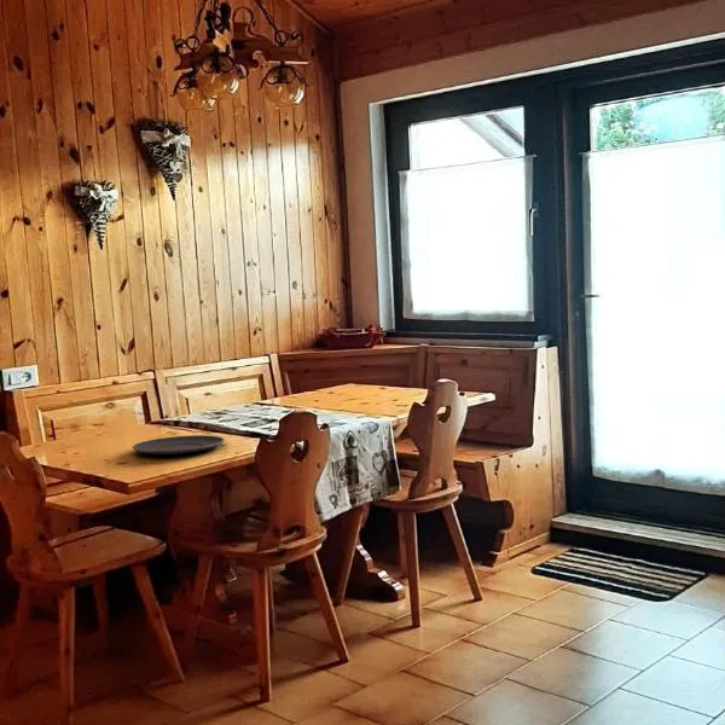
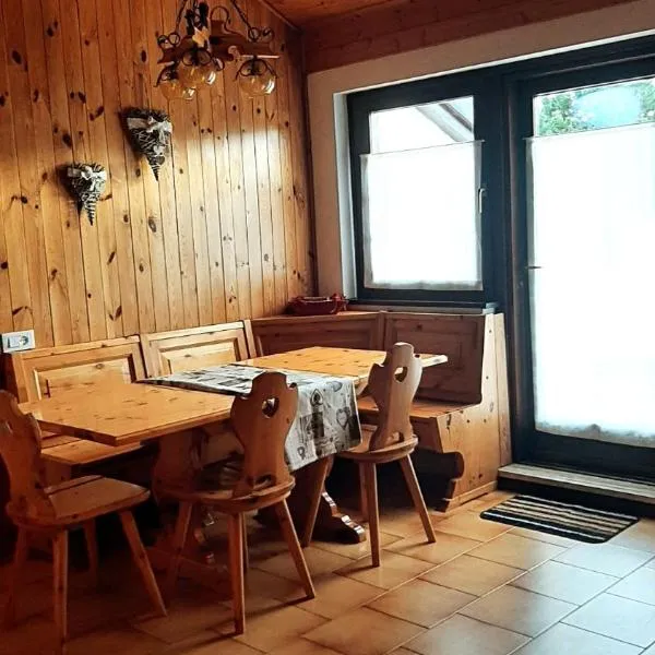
- plate [132,434,226,456]
